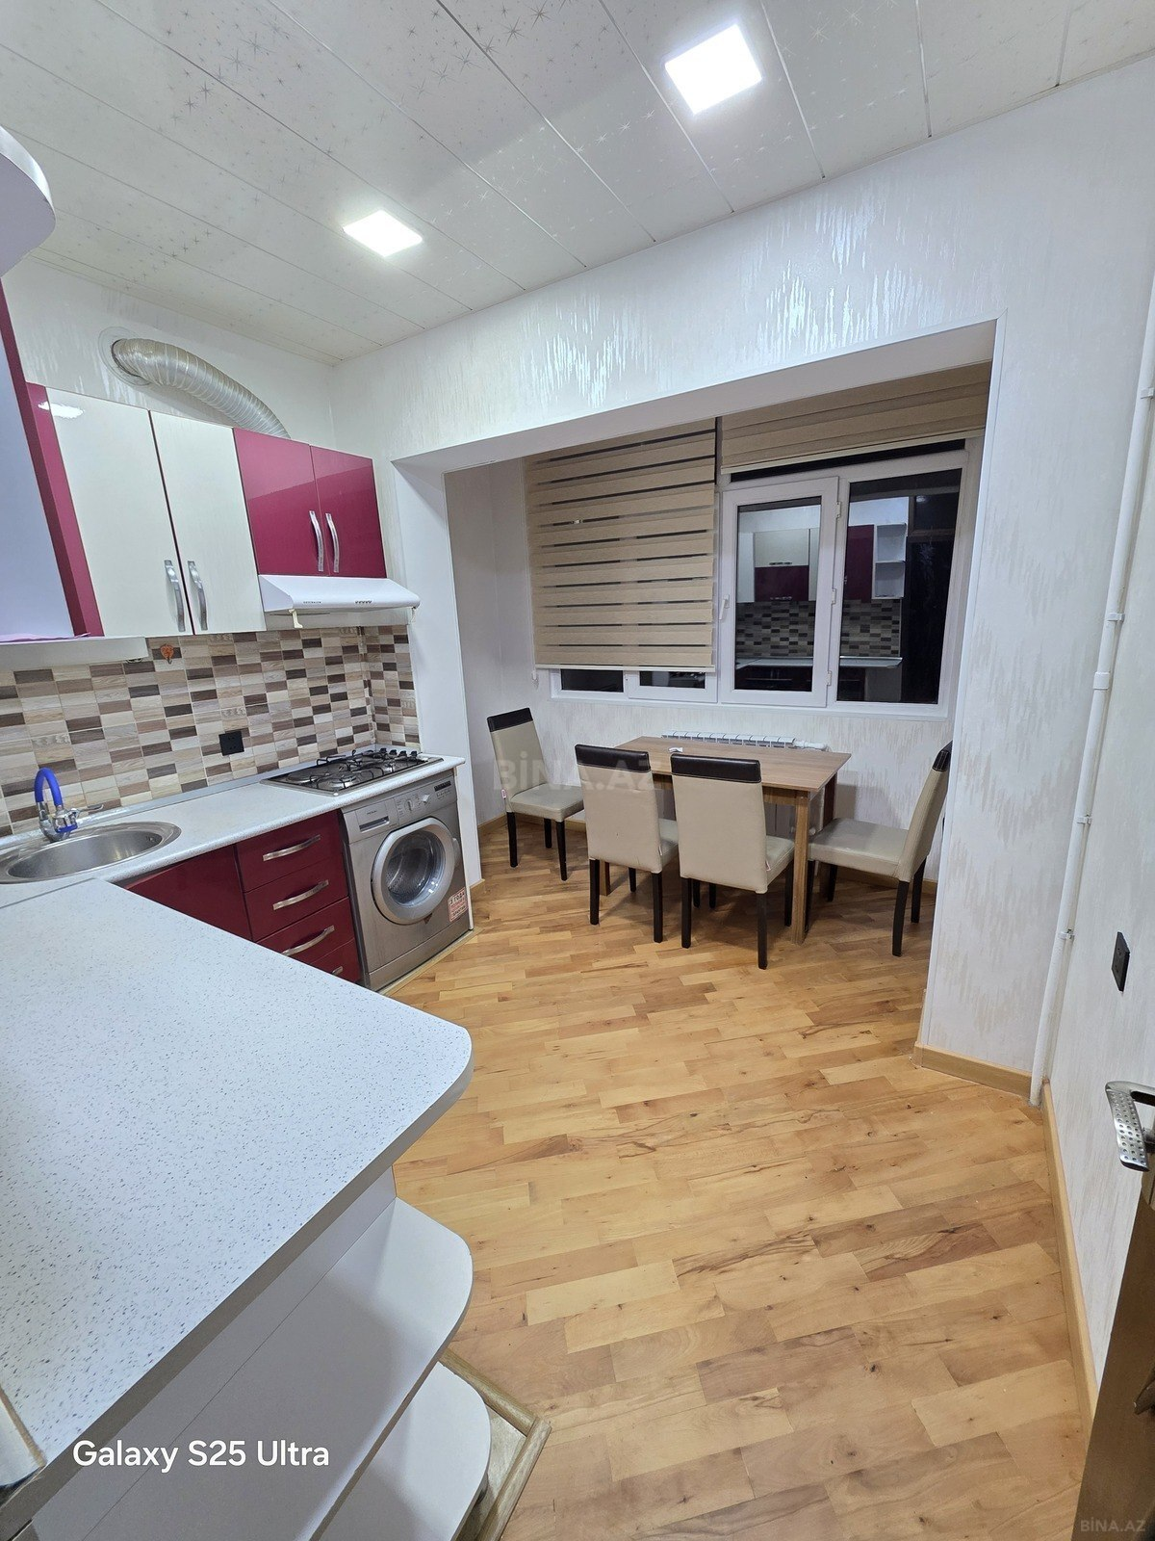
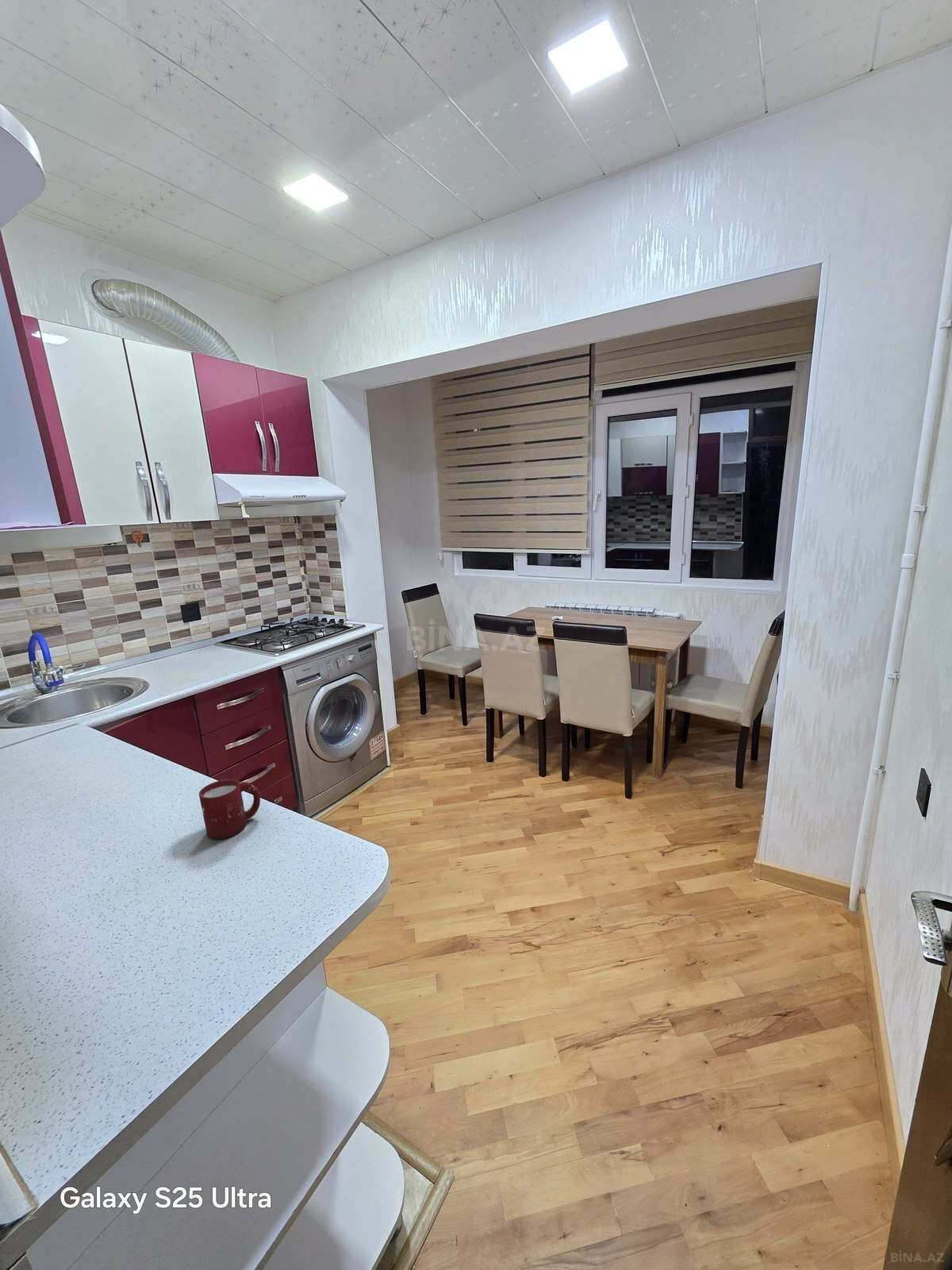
+ cup [198,779,261,840]
